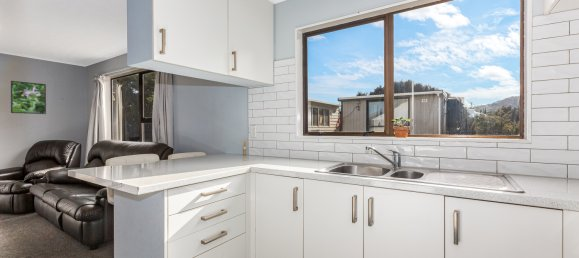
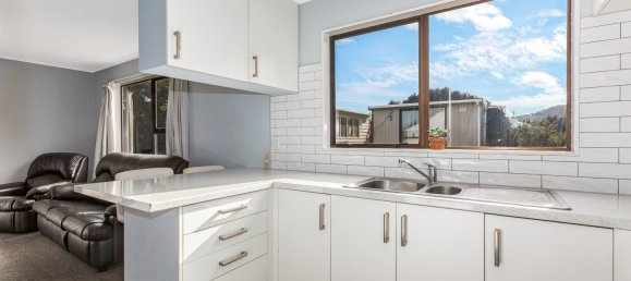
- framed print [10,80,47,115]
